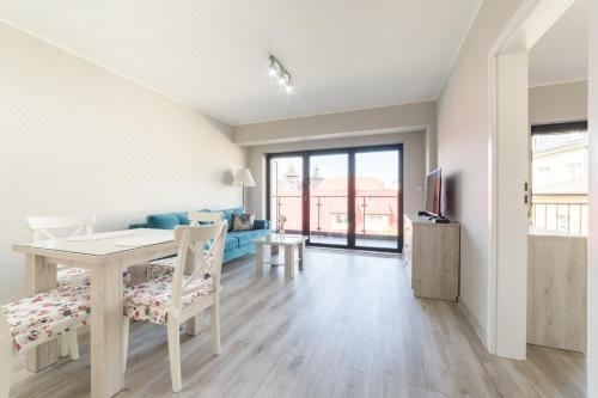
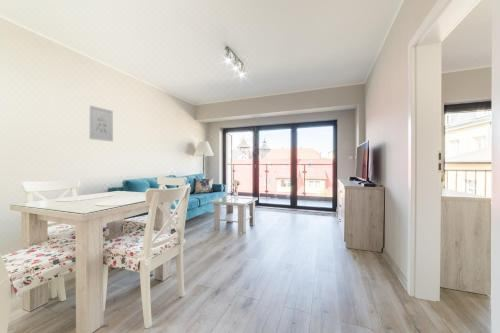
+ wall art [88,104,114,142]
